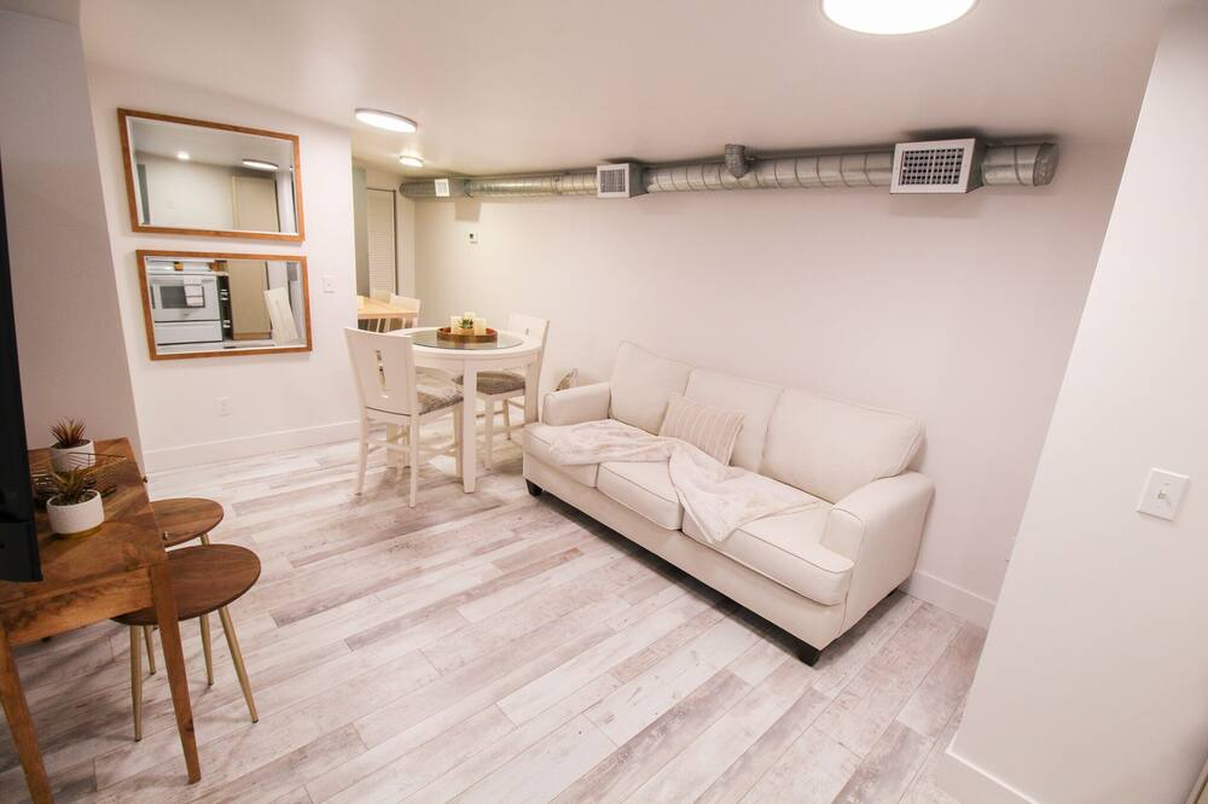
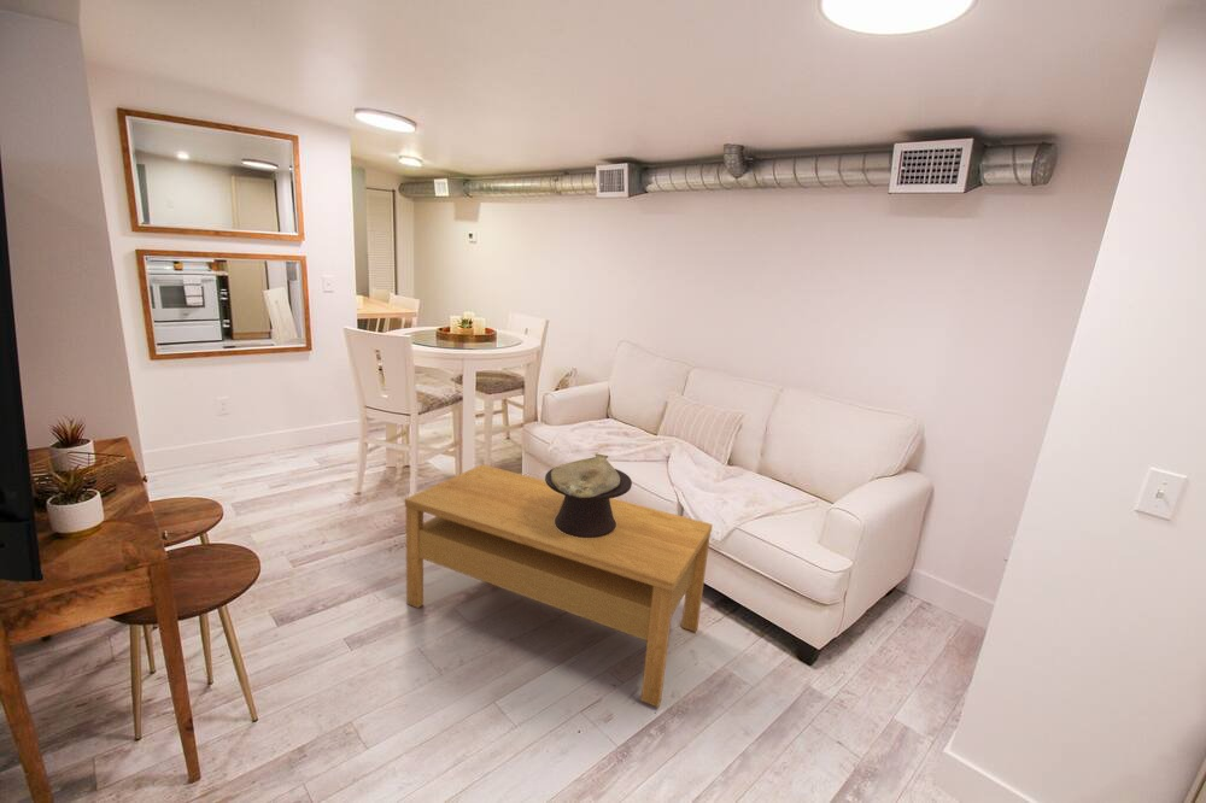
+ decorative bowl [544,452,633,538]
+ coffee table [404,463,714,709]
